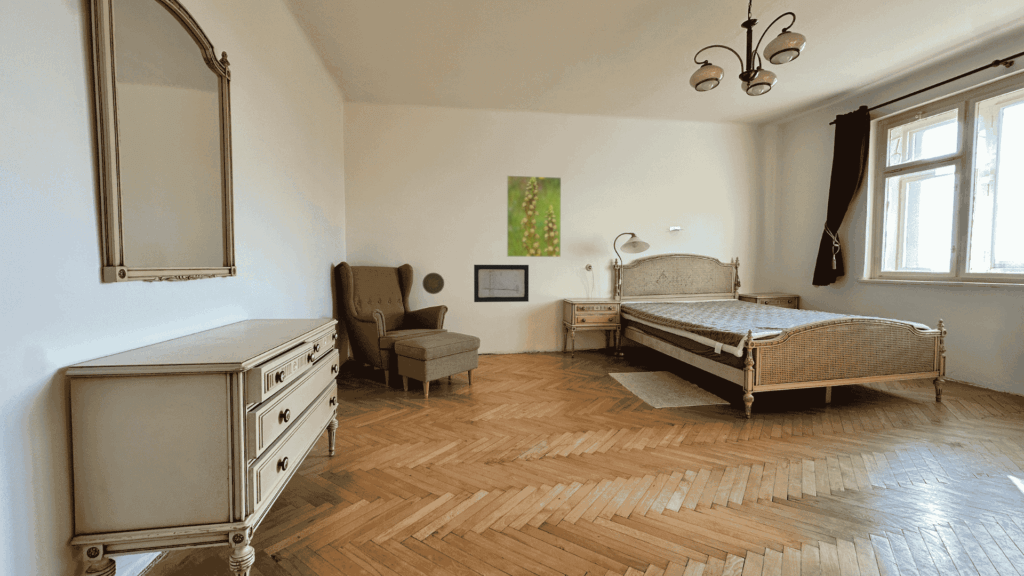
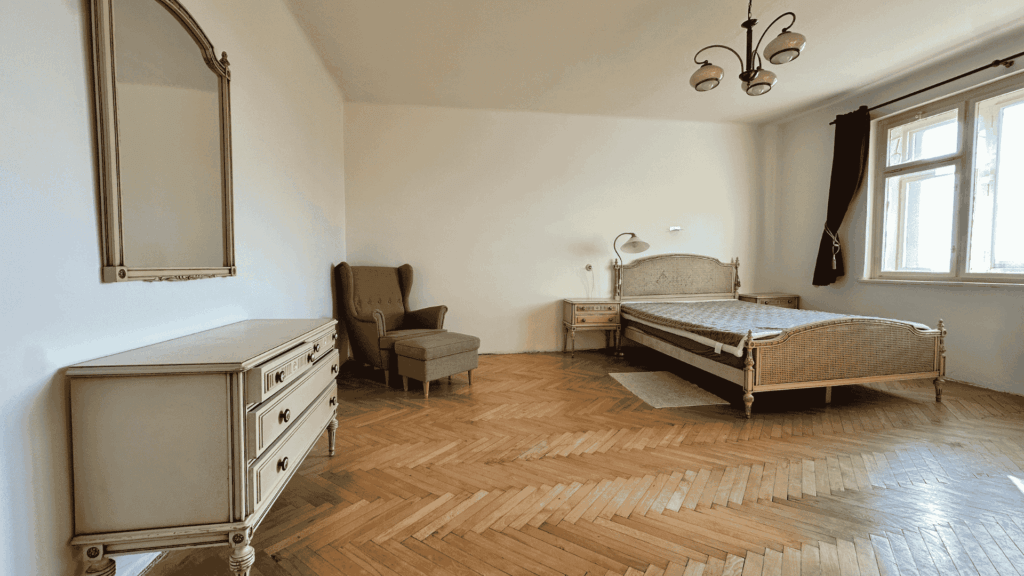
- decorative plate [422,272,445,295]
- wall art [473,264,530,303]
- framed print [506,174,562,258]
